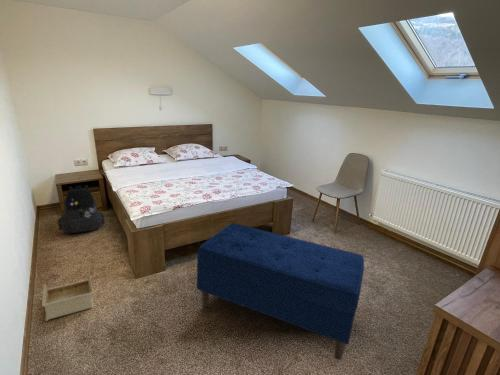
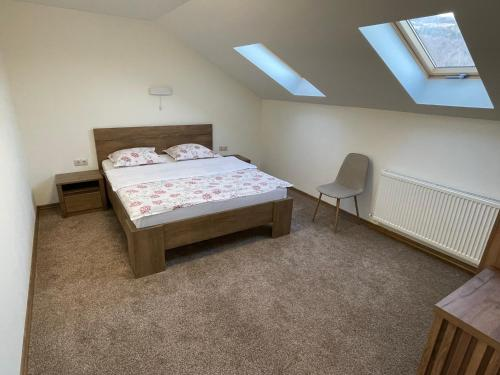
- backpack [57,185,106,234]
- bench [196,222,365,361]
- storage bin [41,273,95,322]
